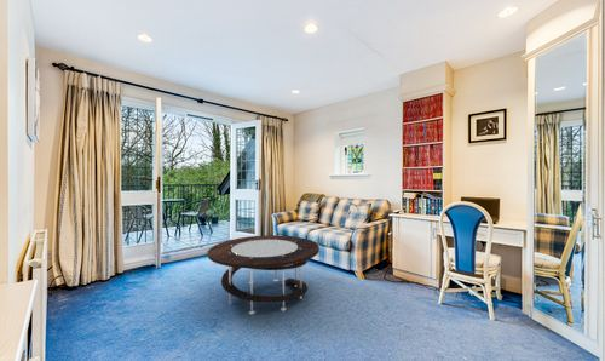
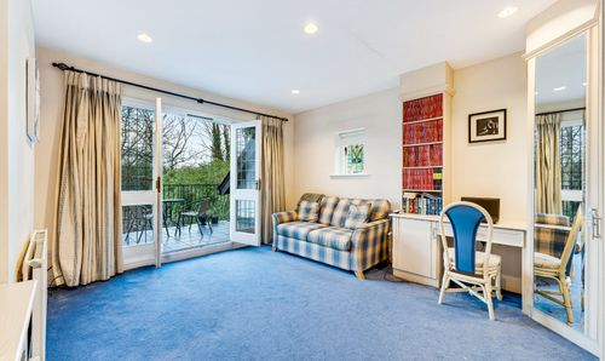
- coffee table [207,234,321,315]
